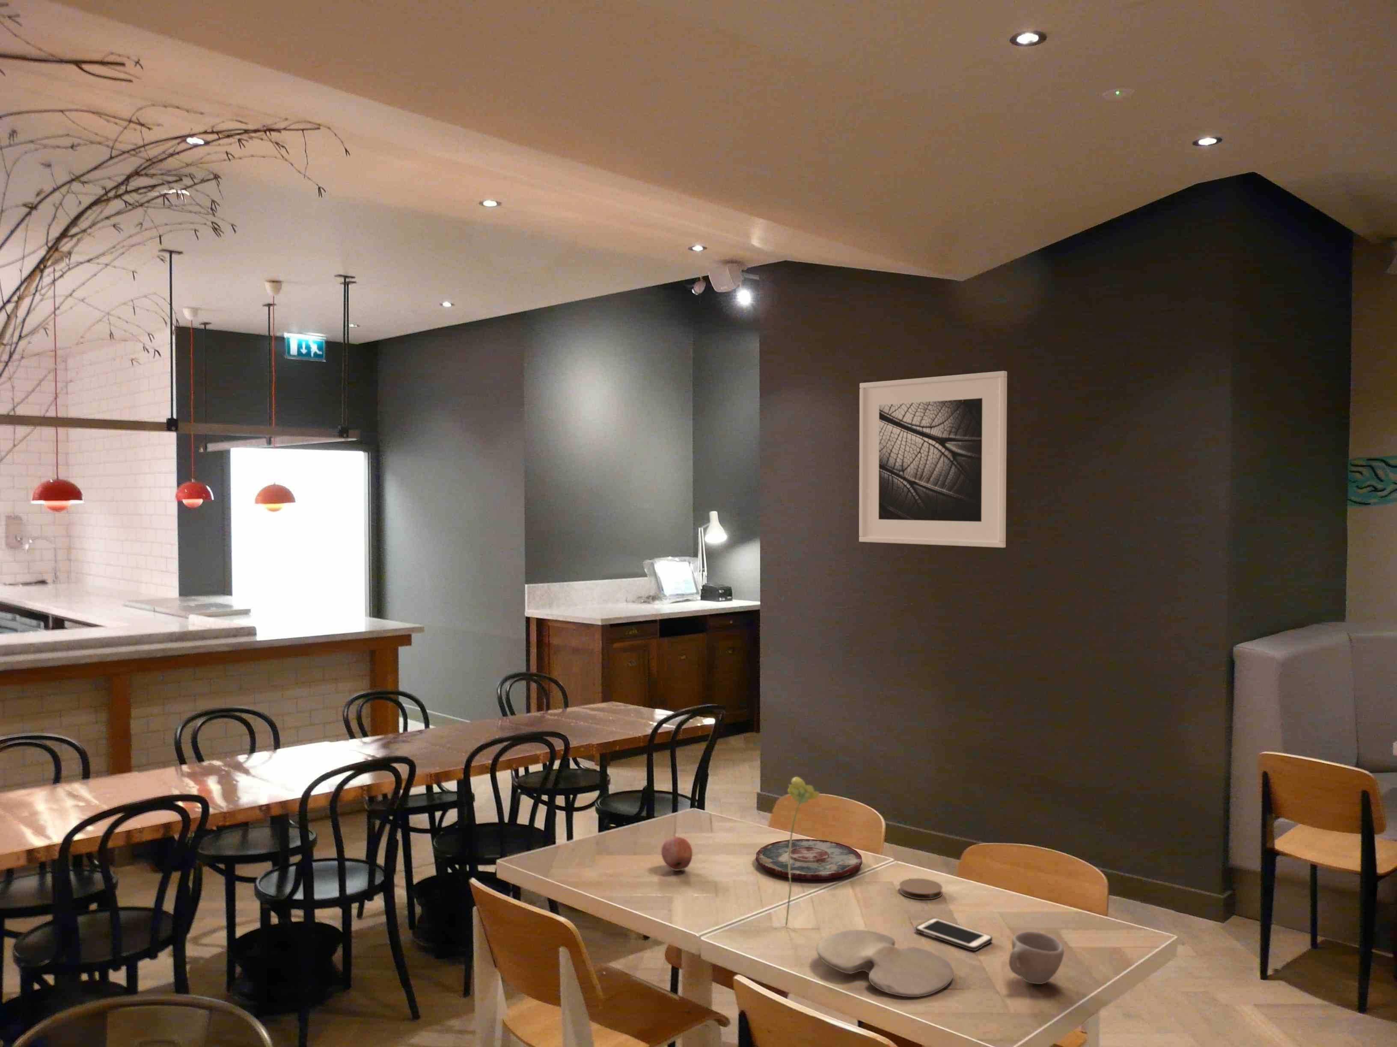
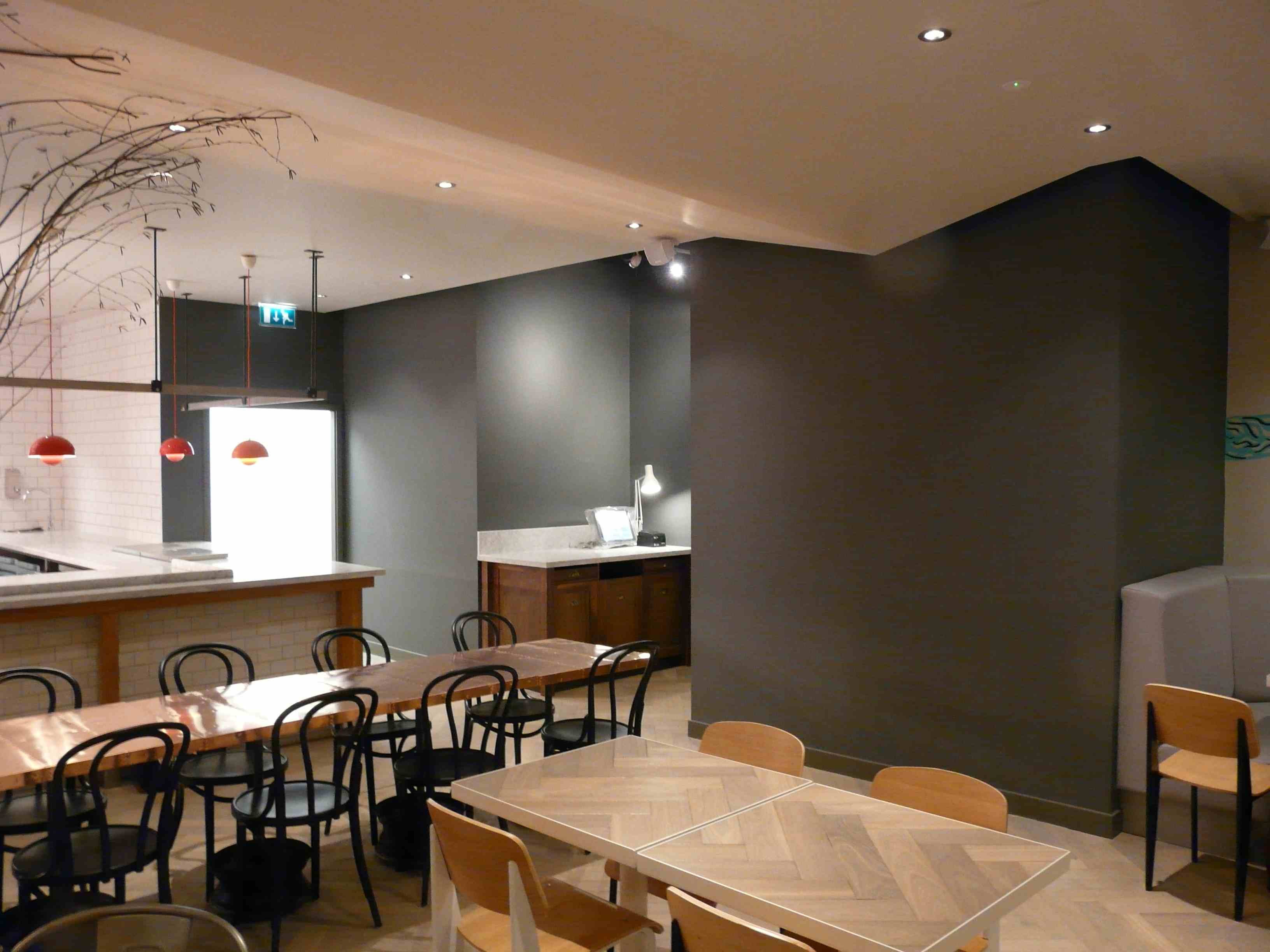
- coaster [899,878,943,901]
- fruit [661,837,693,871]
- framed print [859,371,1008,548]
- cell phone [915,917,993,951]
- plate [756,839,862,880]
- cup [1009,932,1065,984]
- flower [785,776,821,926]
- paint palette [816,929,954,998]
